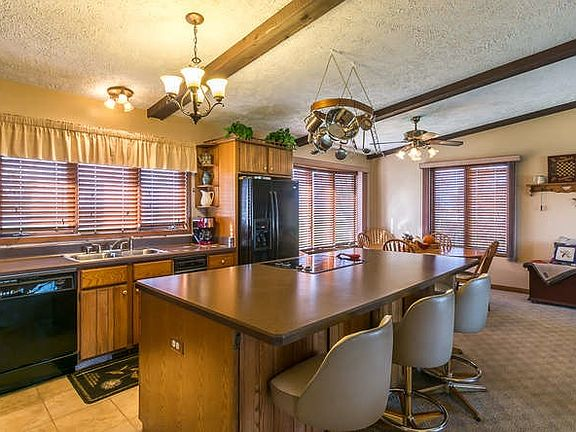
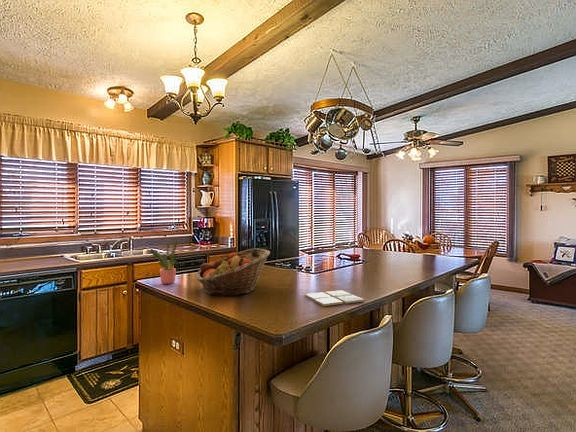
+ fruit basket [195,247,271,297]
+ potted plant [150,240,178,285]
+ drink coaster [304,289,365,307]
